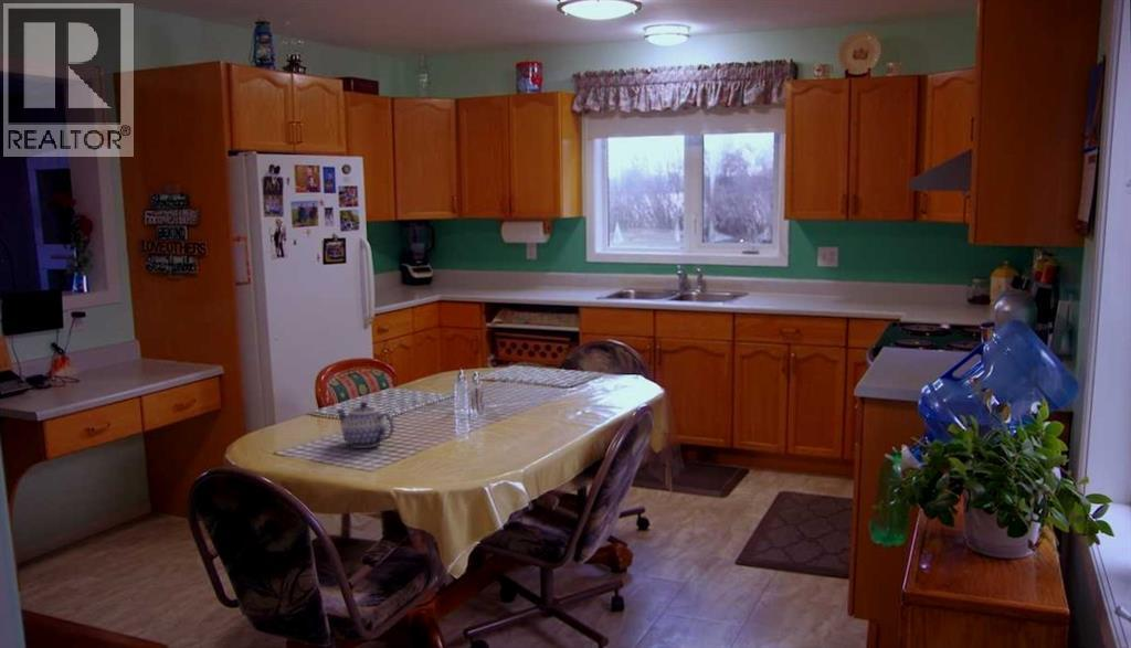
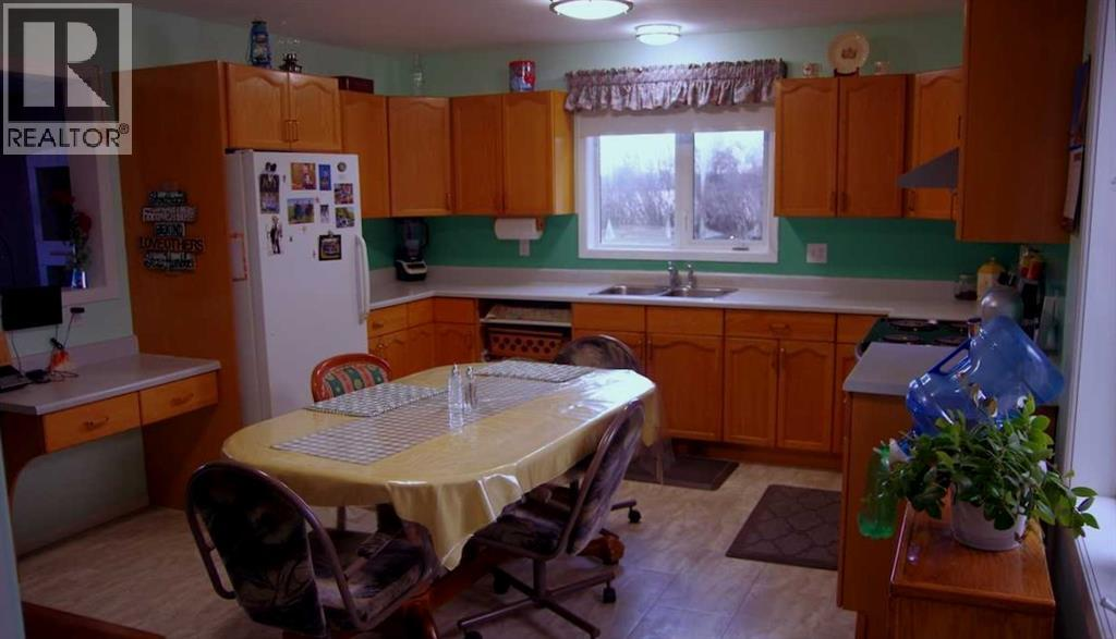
- teapot [335,401,395,449]
